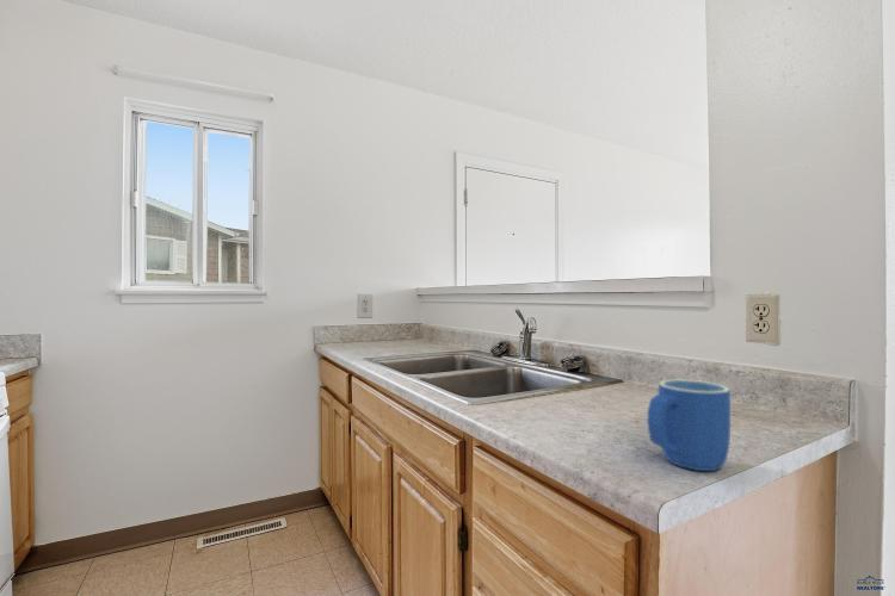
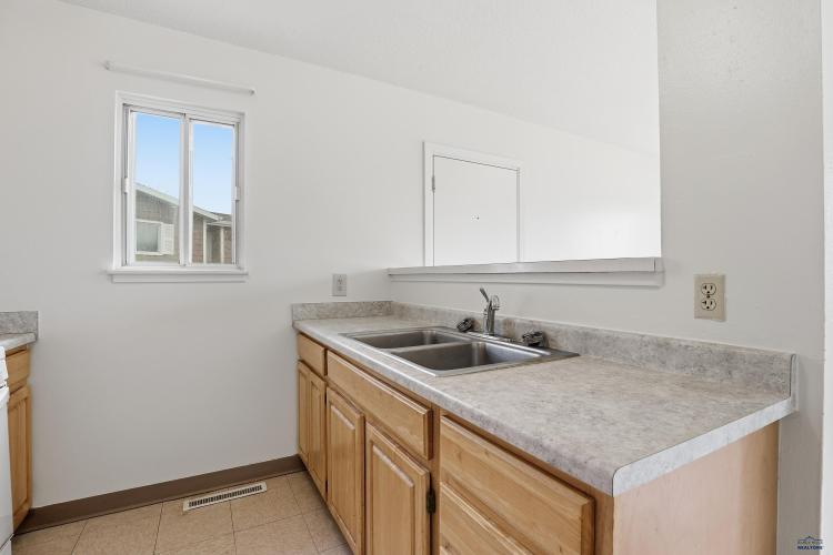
- mug [646,379,732,472]
